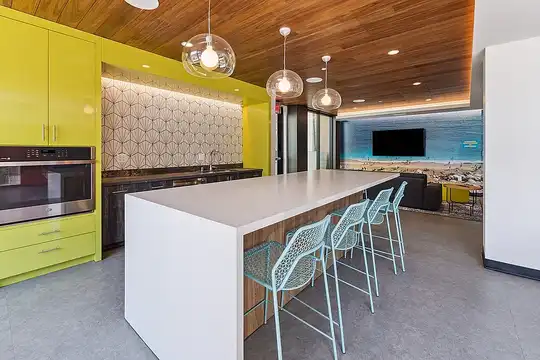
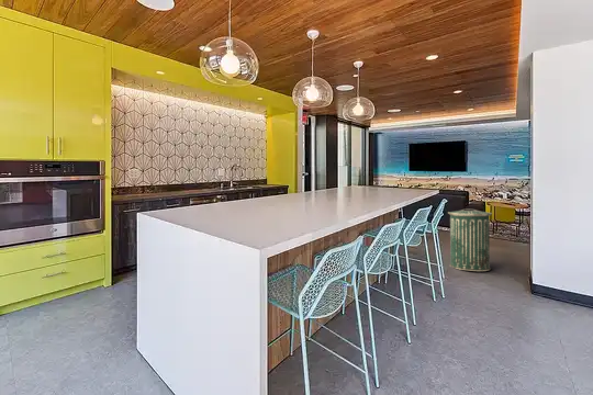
+ trash can [447,208,493,272]
